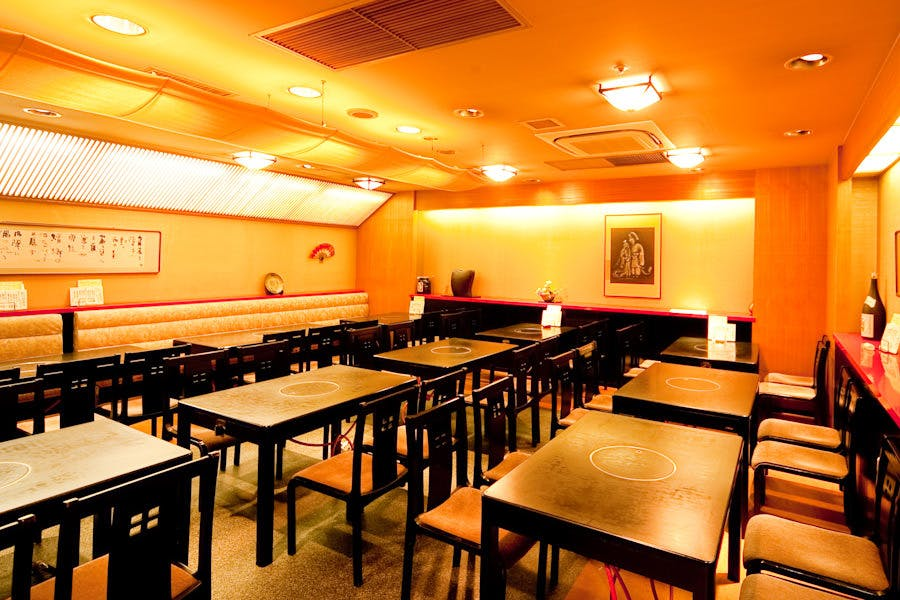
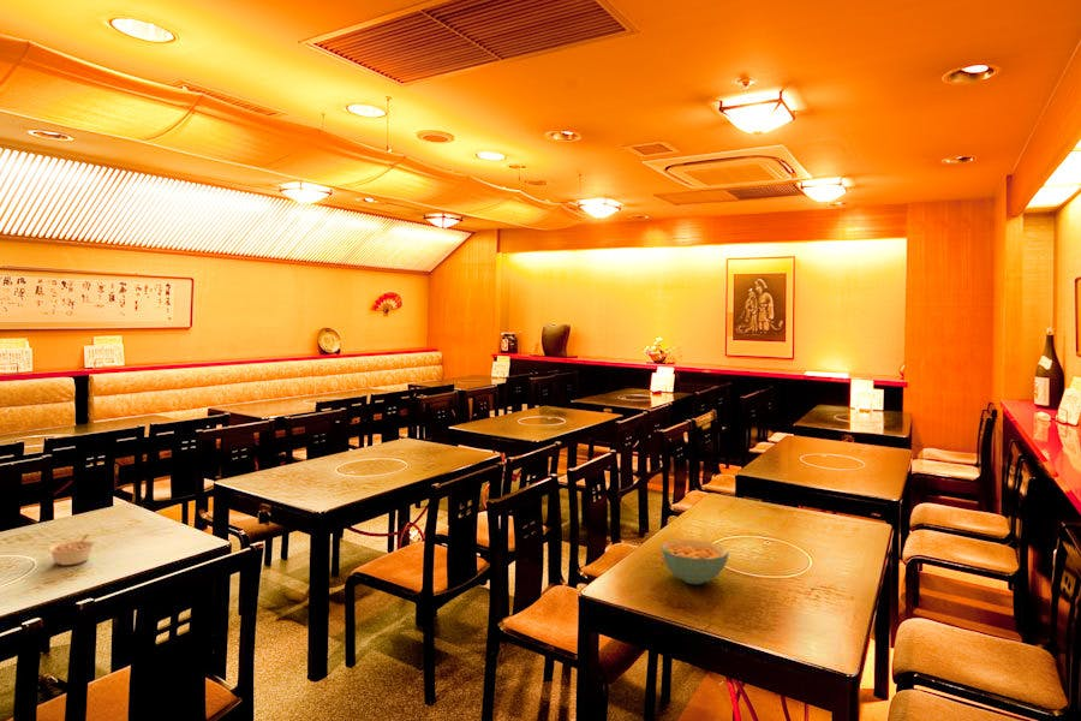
+ cereal bowl [659,538,729,585]
+ legume [47,534,96,566]
